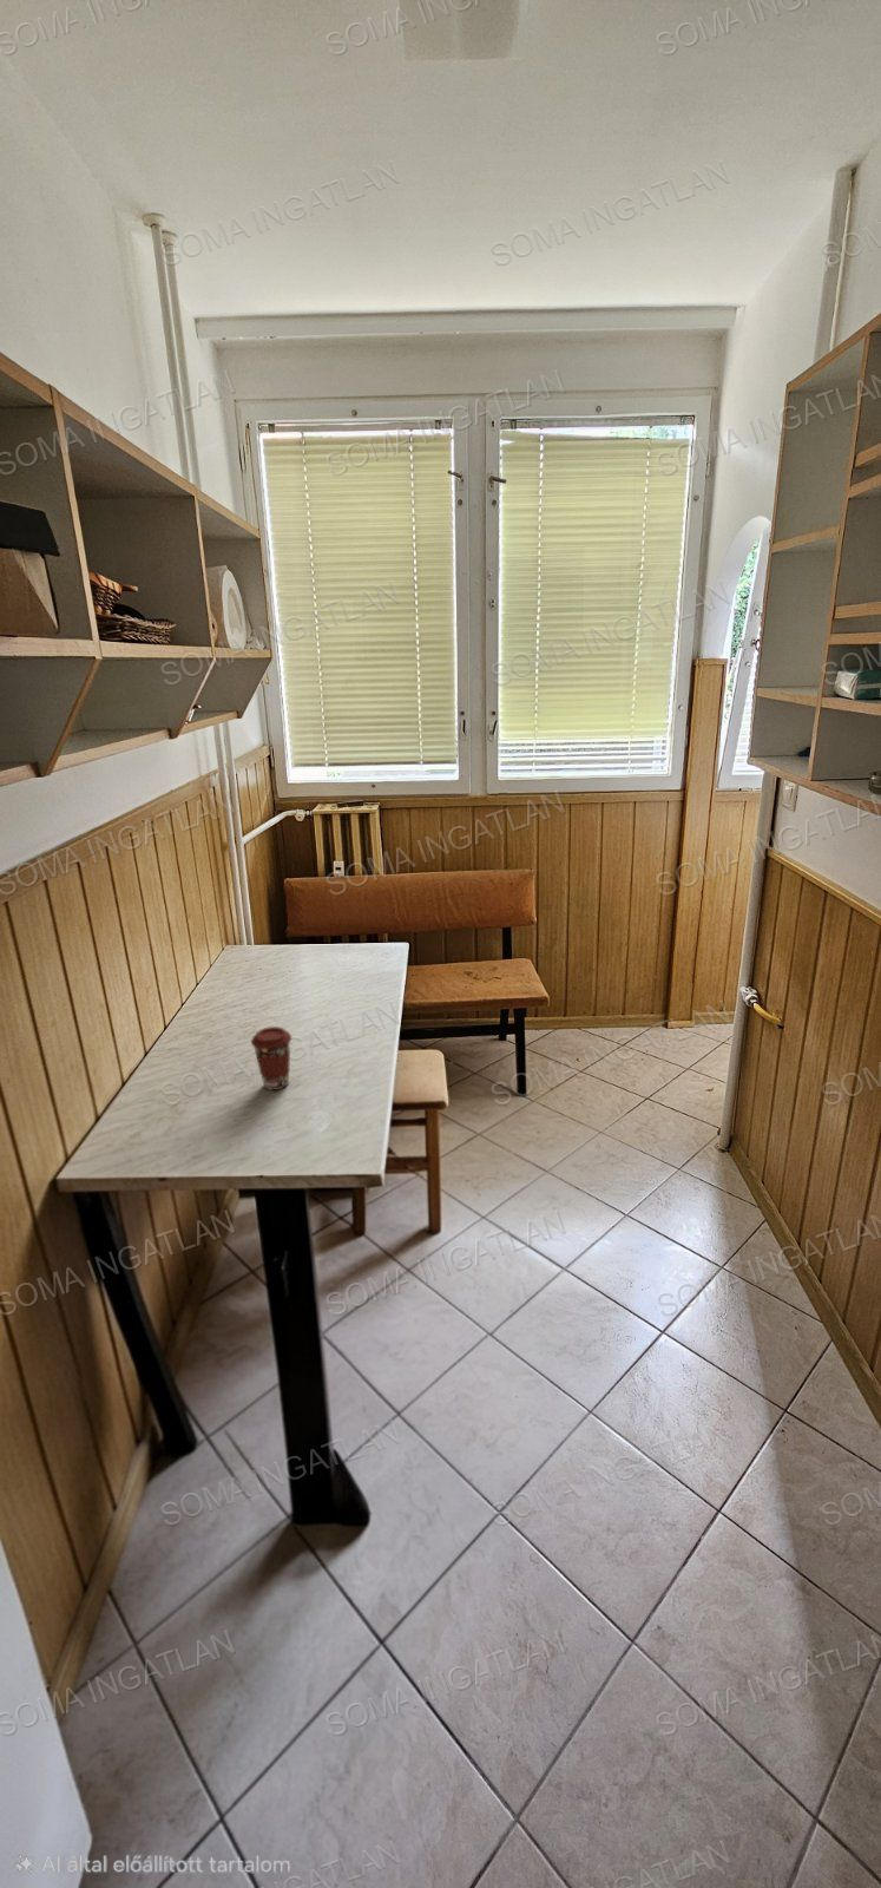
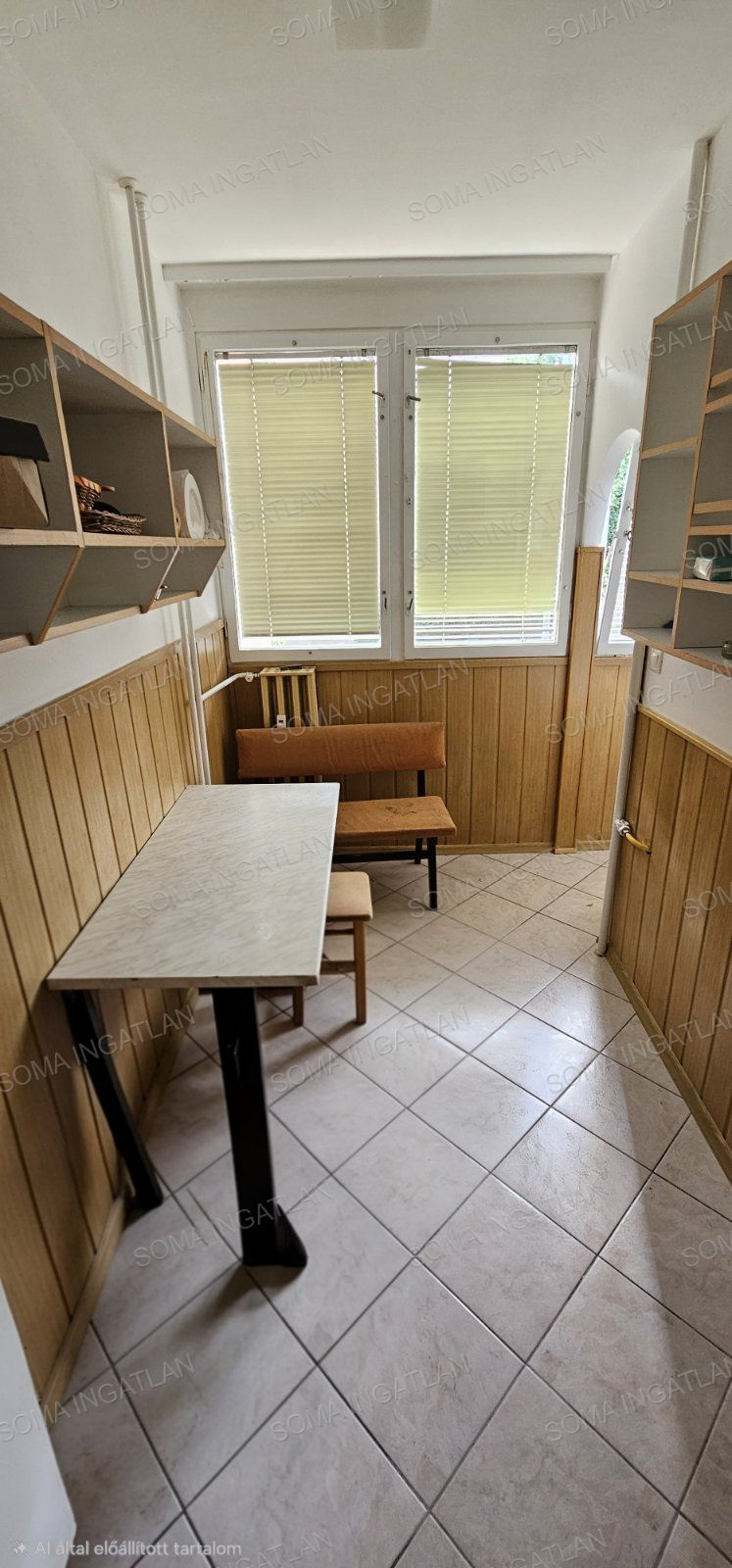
- coffee cup [250,1026,292,1092]
